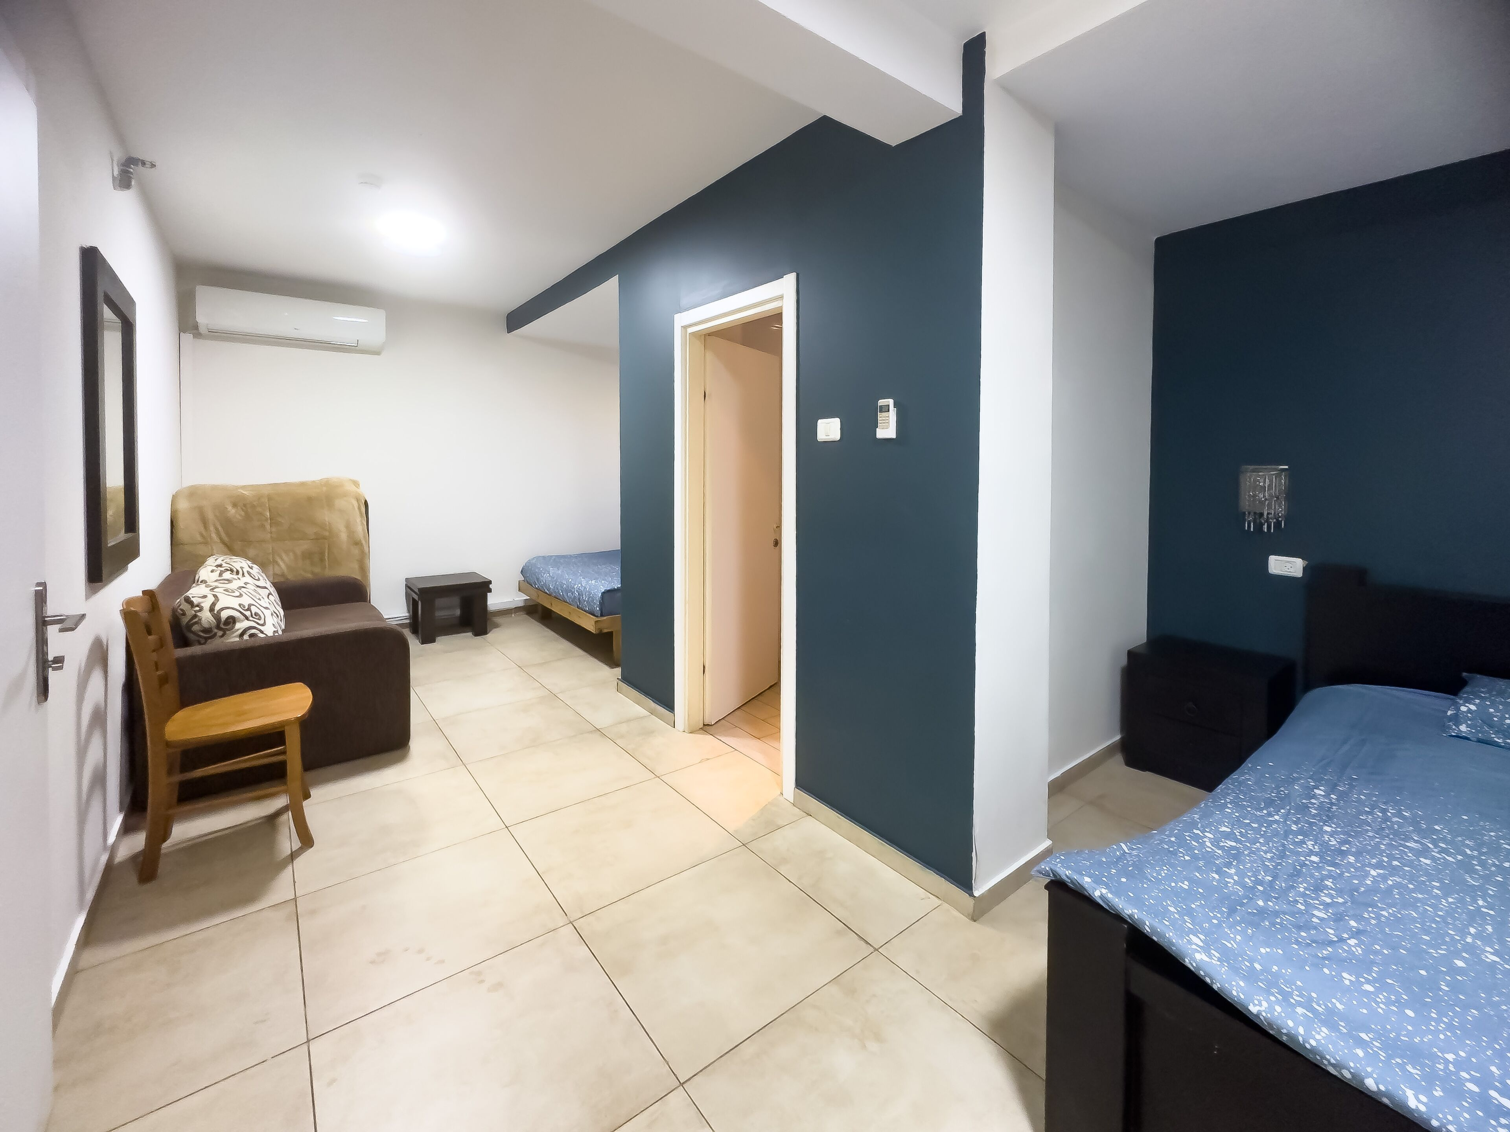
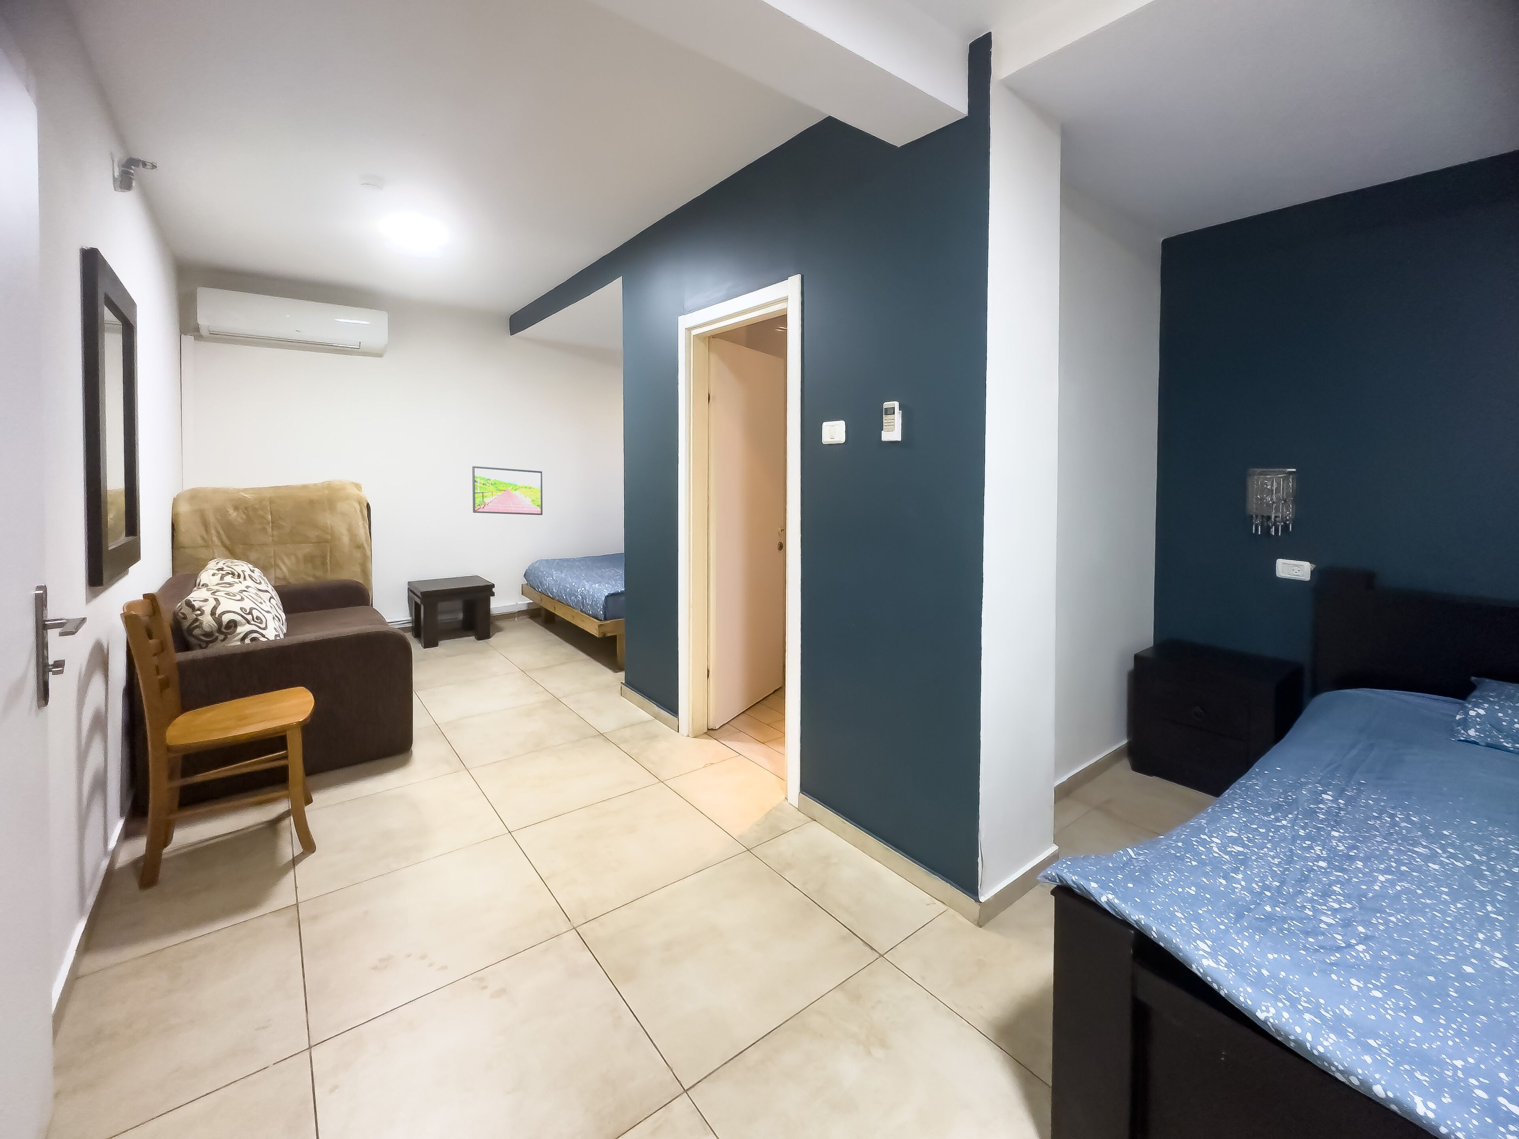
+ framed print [472,465,543,516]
